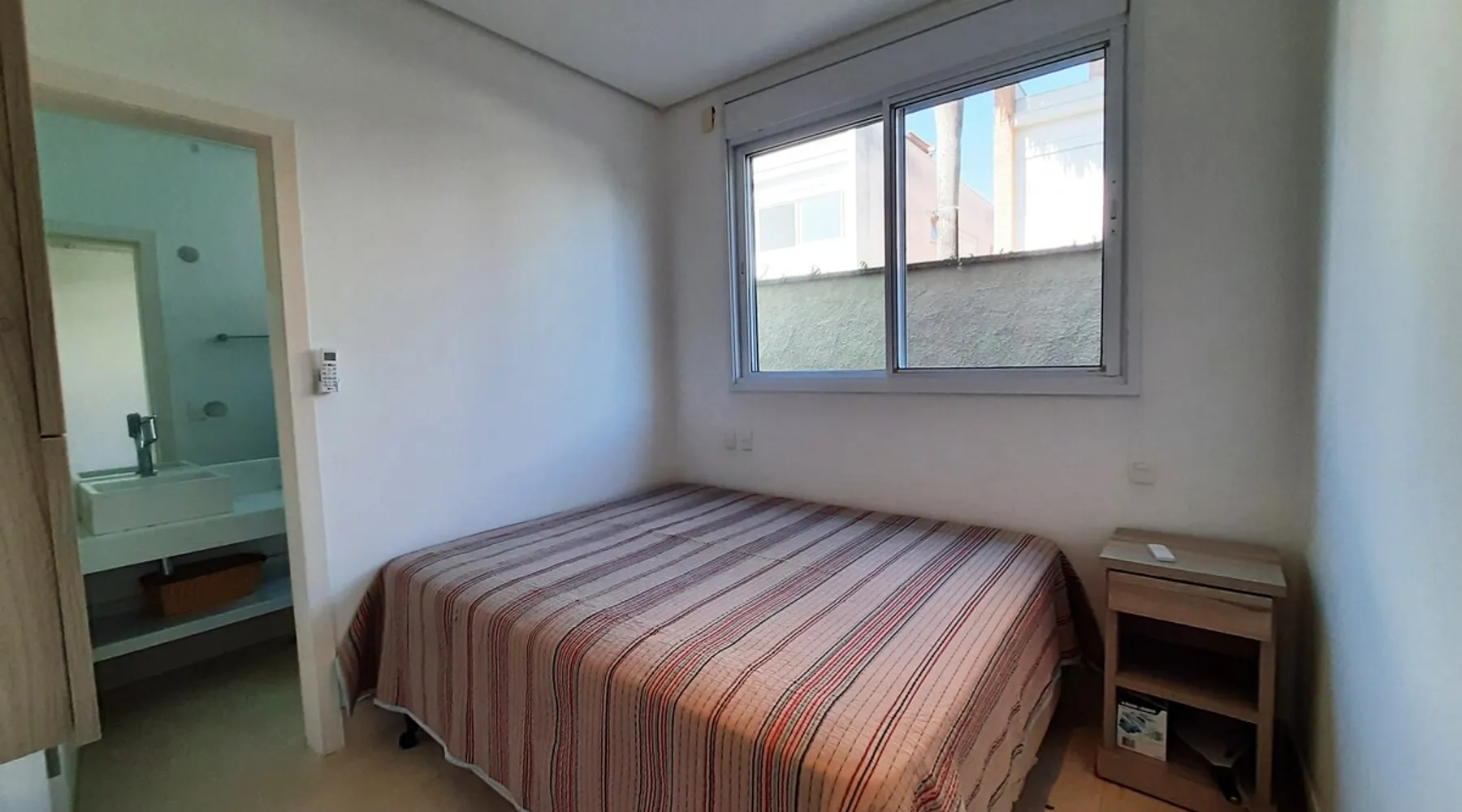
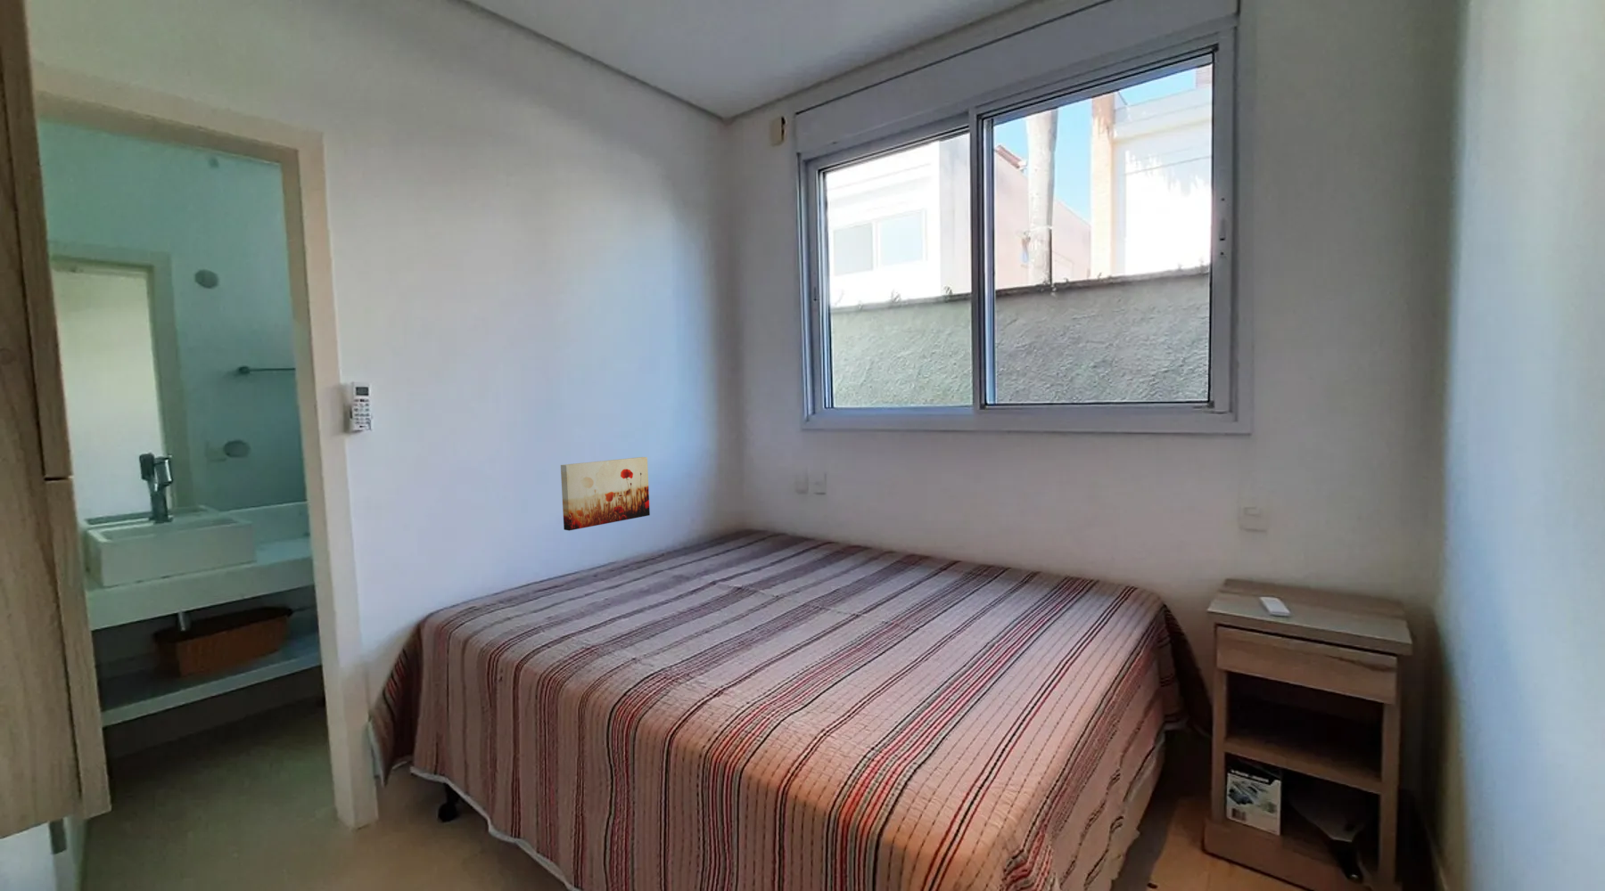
+ wall art [560,456,651,532]
